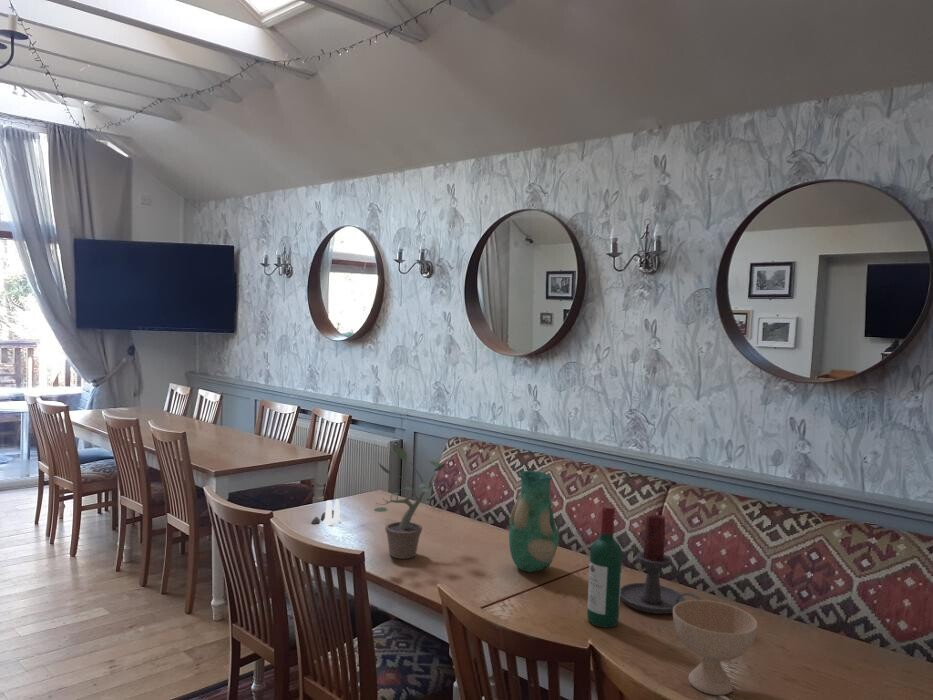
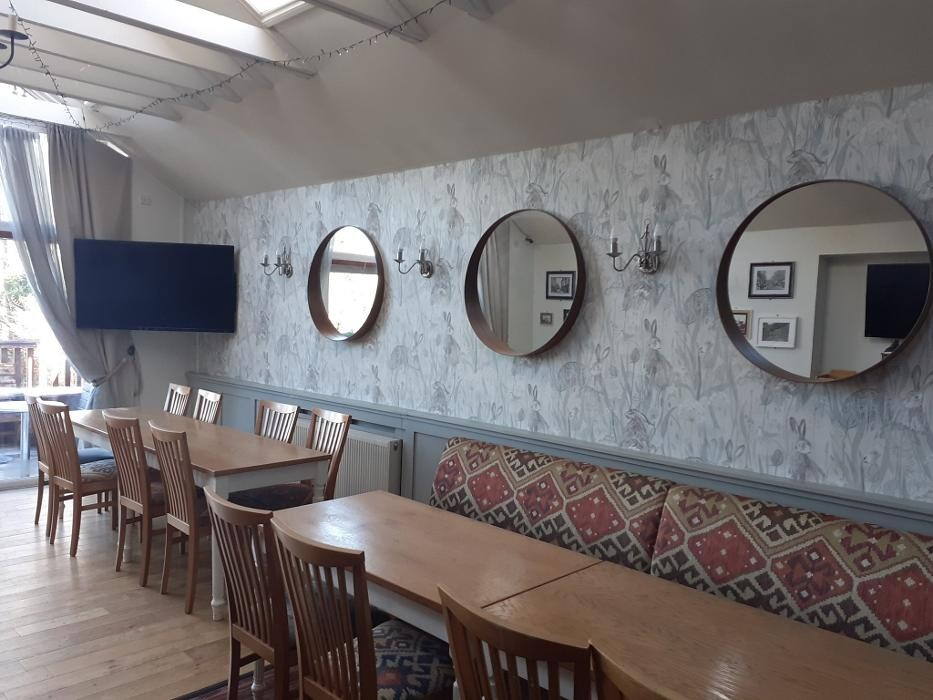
- salt and pepper shaker set [310,498,342,525]
- vase [508,469,560,573]
- bowl [672,599,758,696]
- wine bottle [586,504,623,628]
- candle holder [620,513,702,615]
- potted plant [373,442,451,560]
